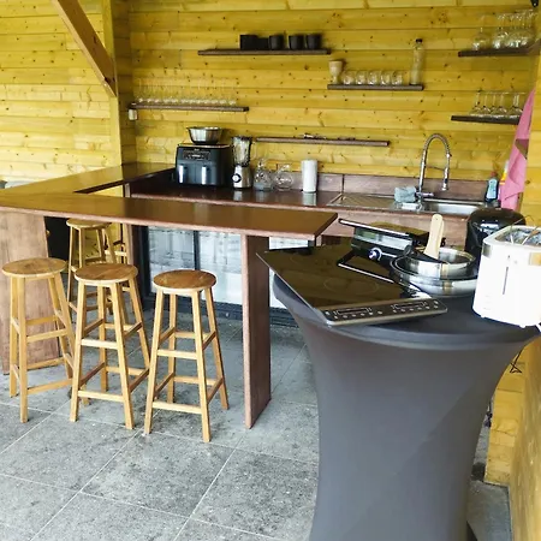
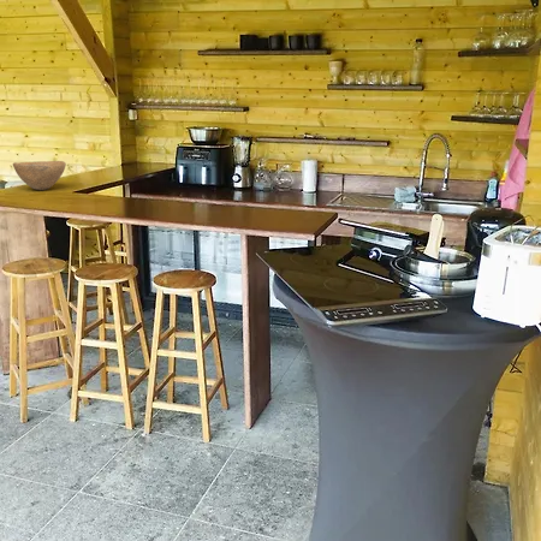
+ bowl [12,160,67,191]
